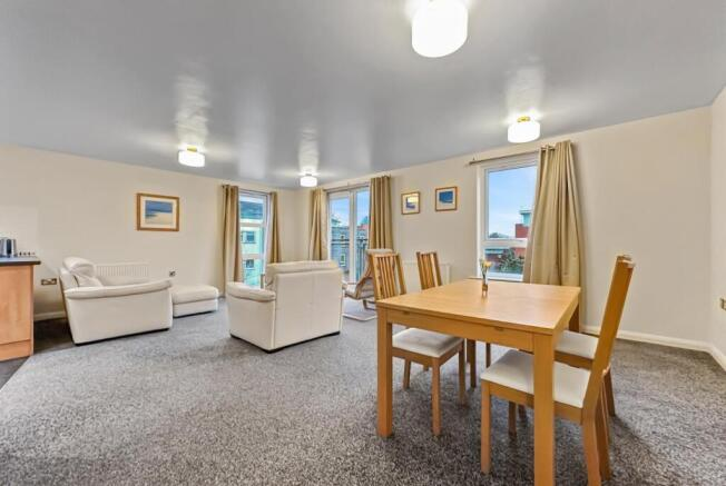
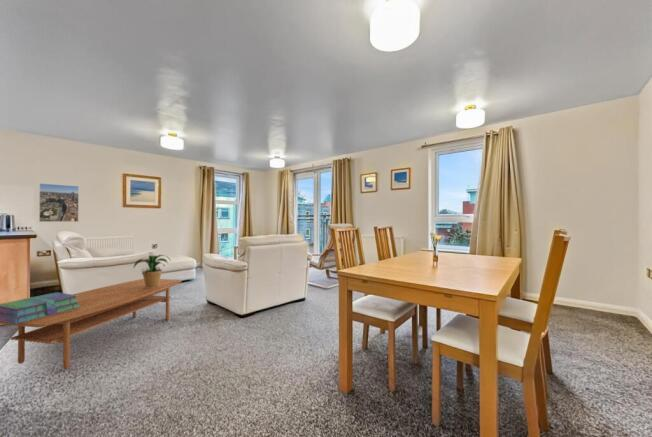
+ potted plant [133,254,172,288]
+ stack of books [0,291,79,324]
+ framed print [38,182,80,223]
+ coffee table [0,278,182,370]
